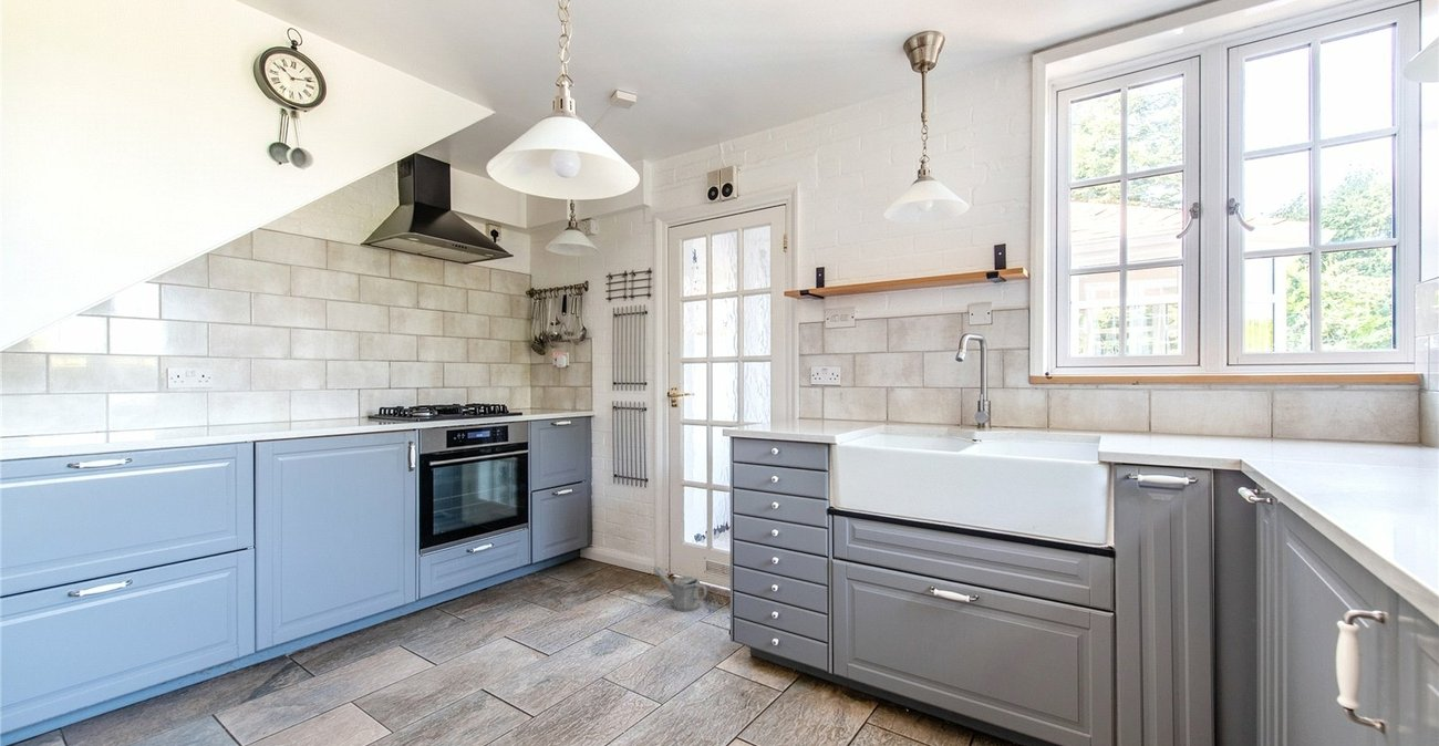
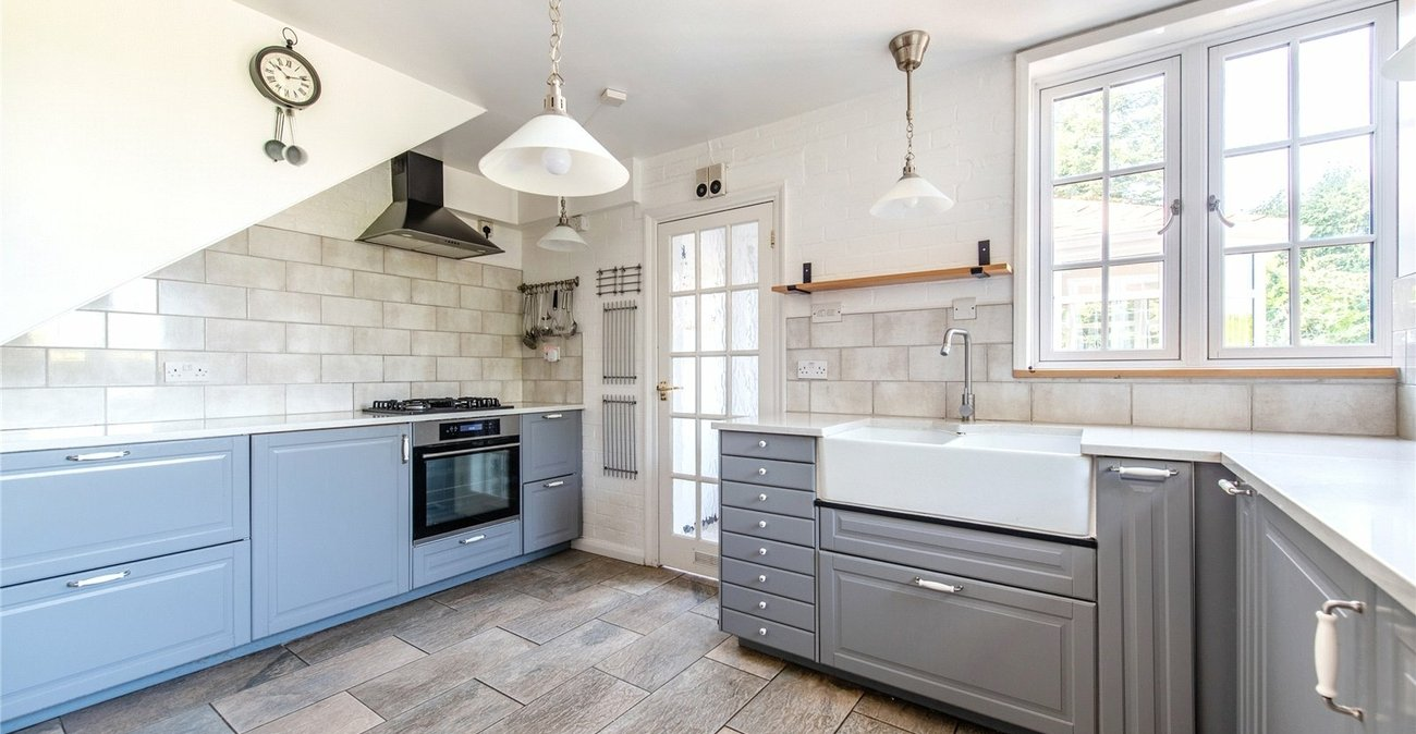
- watering can [653,566,707,613]
